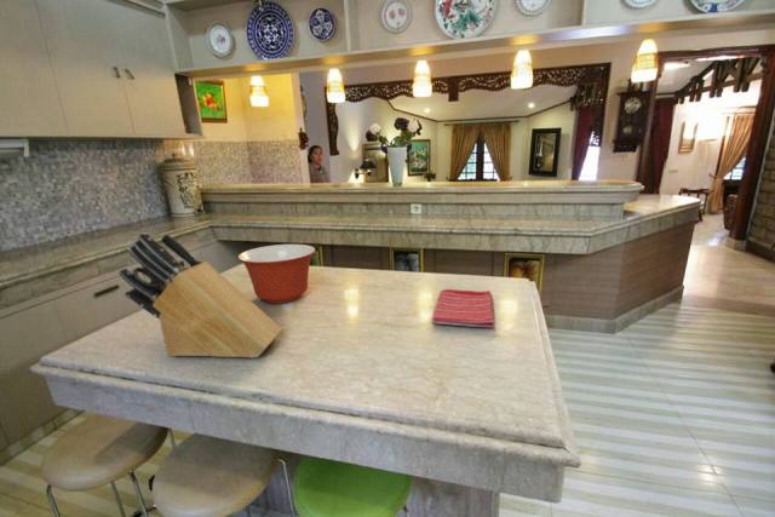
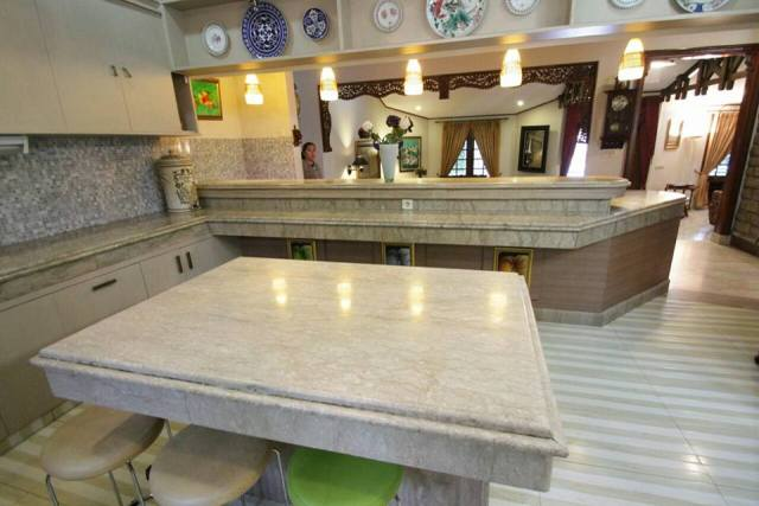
- mixing bowl [237,243,316,305]
- knife block [117,231,283,360]
- dish towel [431,288,495,329]
